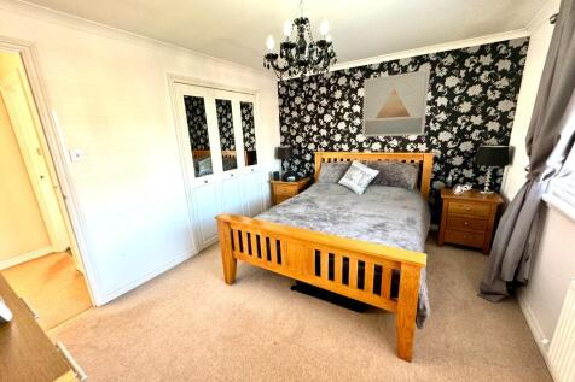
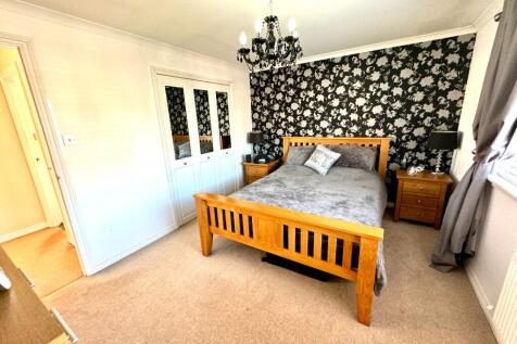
- wall art [361,69,431,137]
